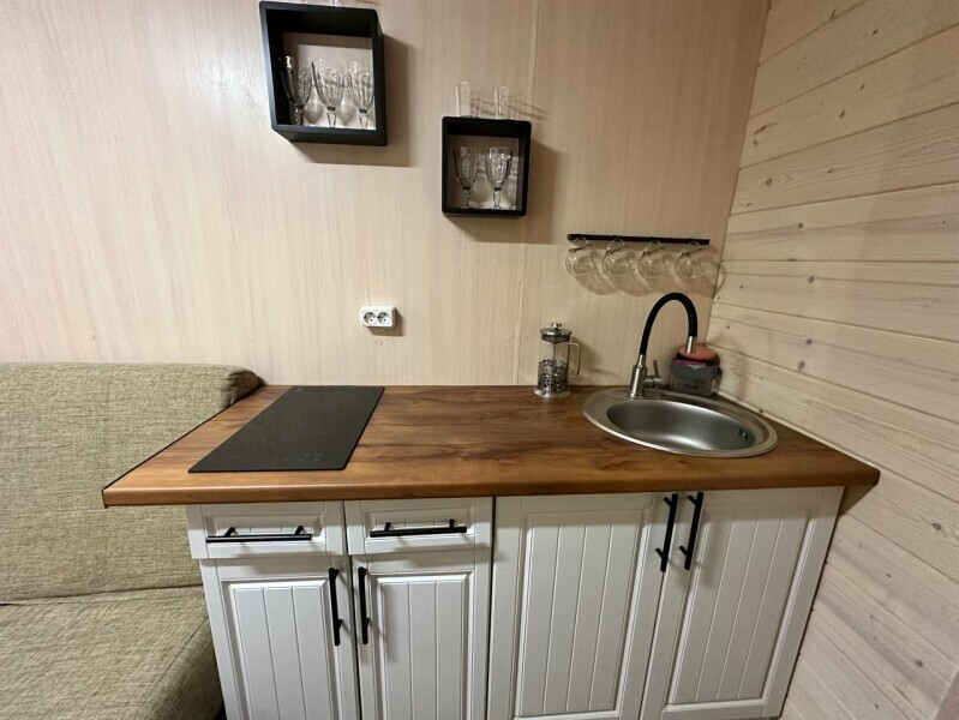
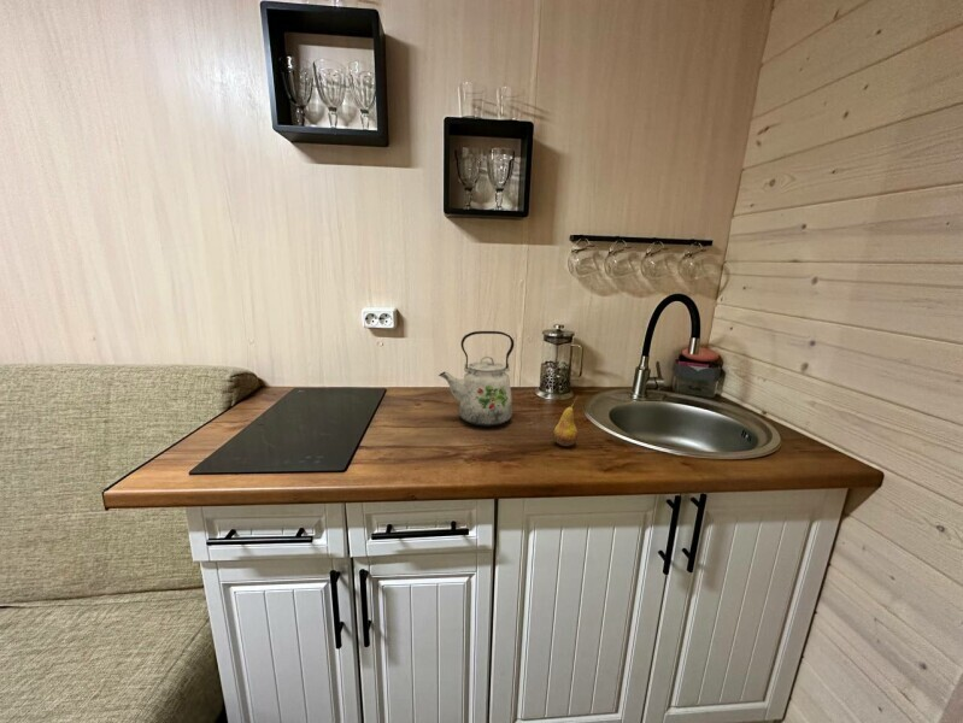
+ fruit [552,395,580,447]
+ kettle [438,330,515,428]
